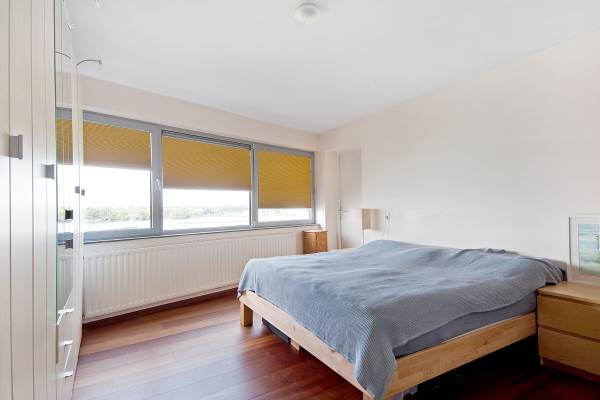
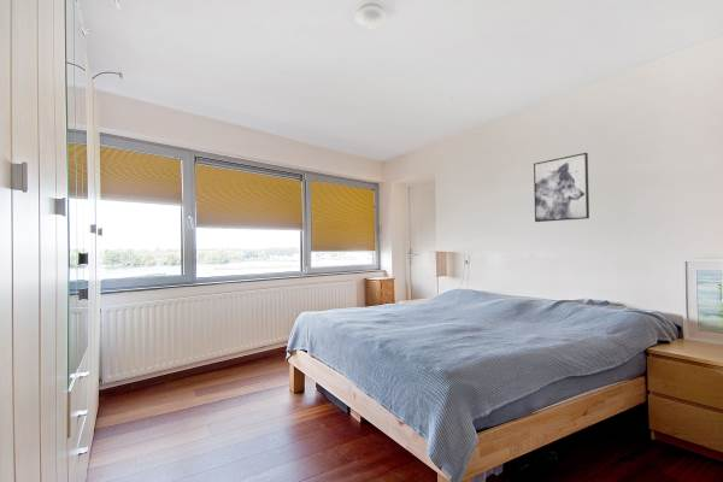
+ wall art [533,152,590,223]
